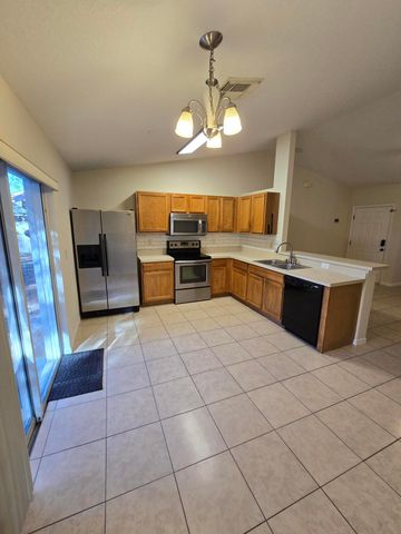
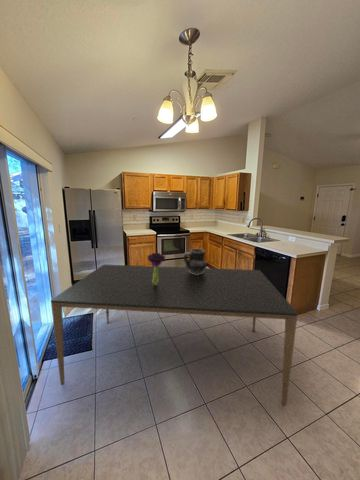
+ ceramic jug [183,248,208,275]
+ dining table [50,263,299,406]
+ bouquet [147,252,166,285]
